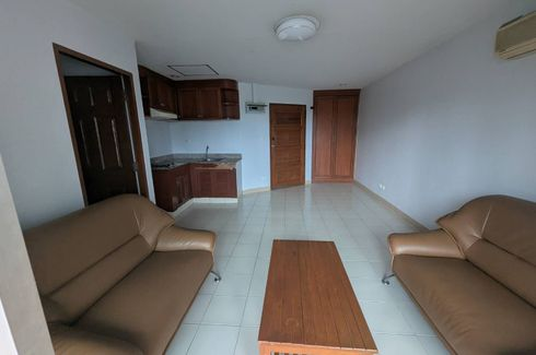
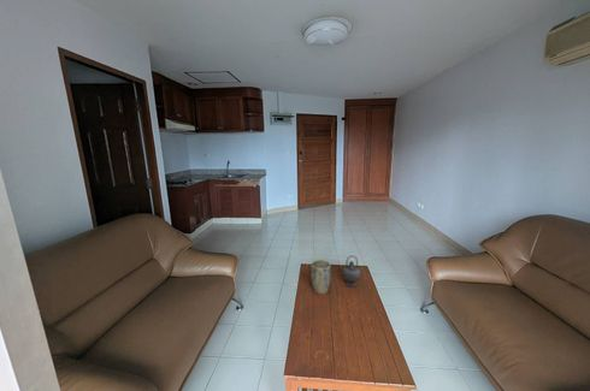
+ plant pot [309,259,332,295]
+ teapot [342,254,366,288]
